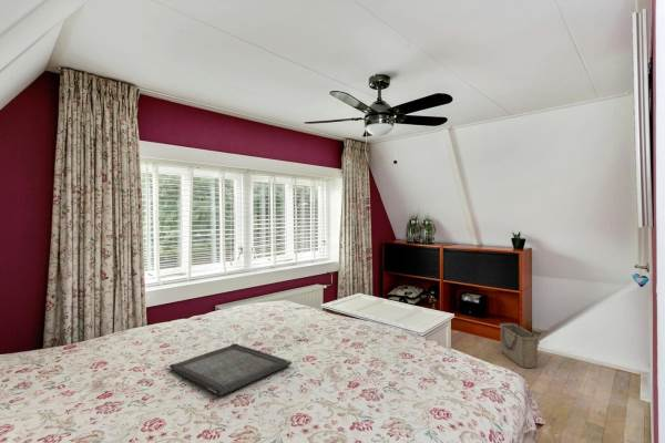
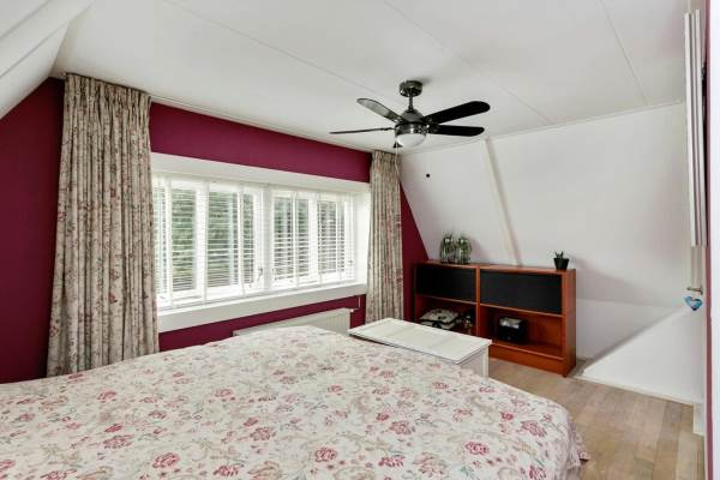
- serving tray [168,342,293,398]
- basket [499,322,540,369]
